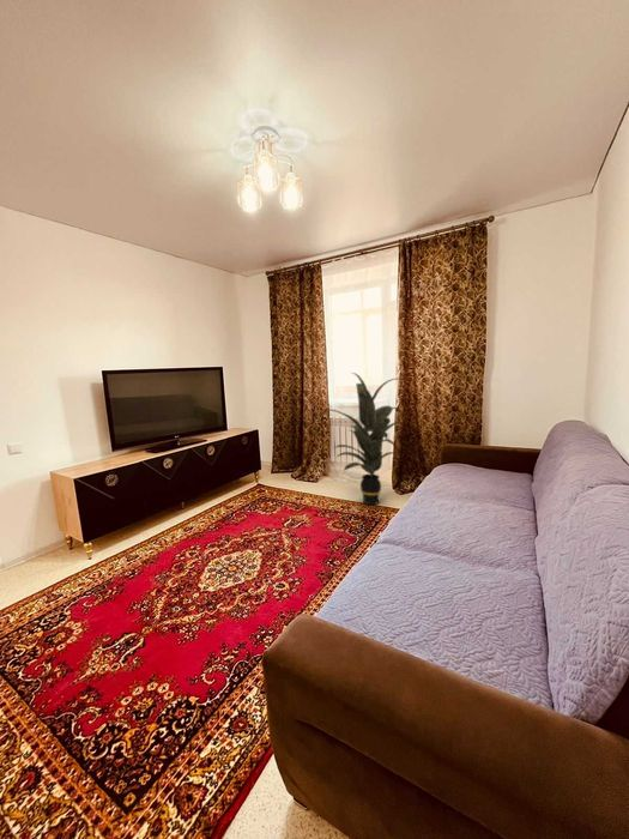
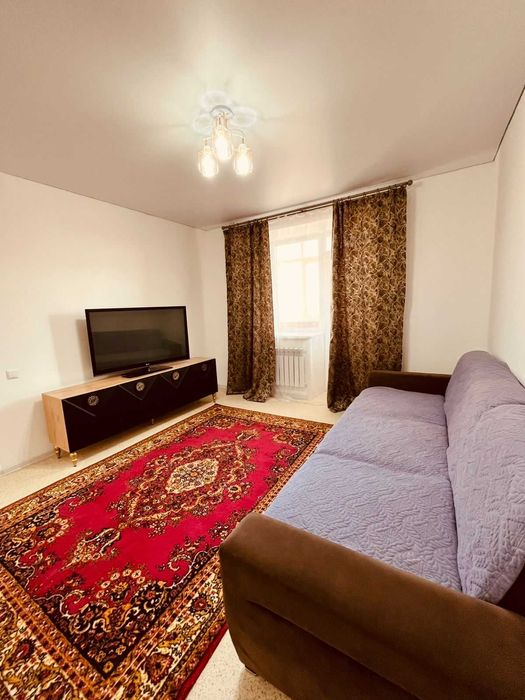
- indoor plant [322,372,405,506]
